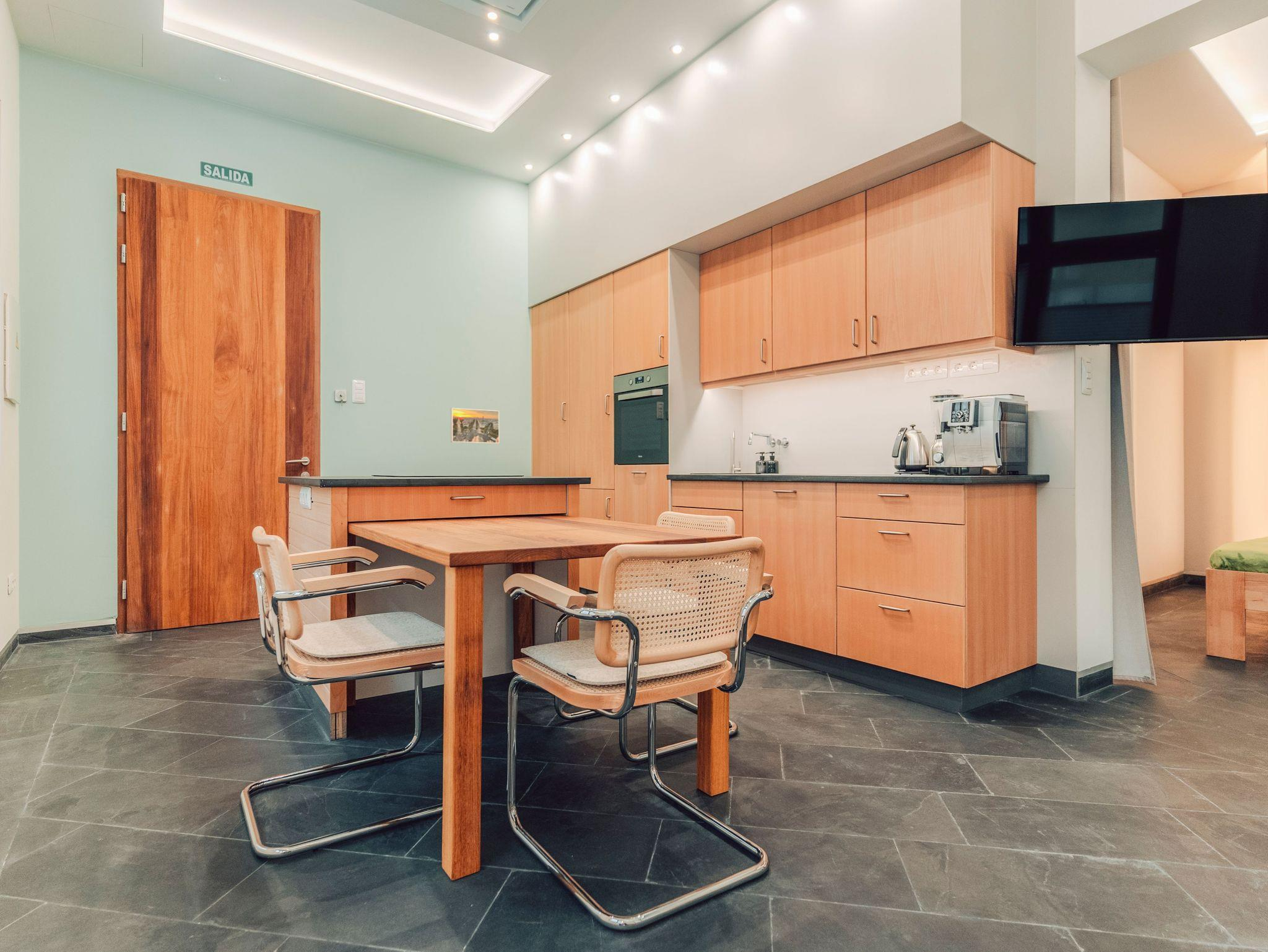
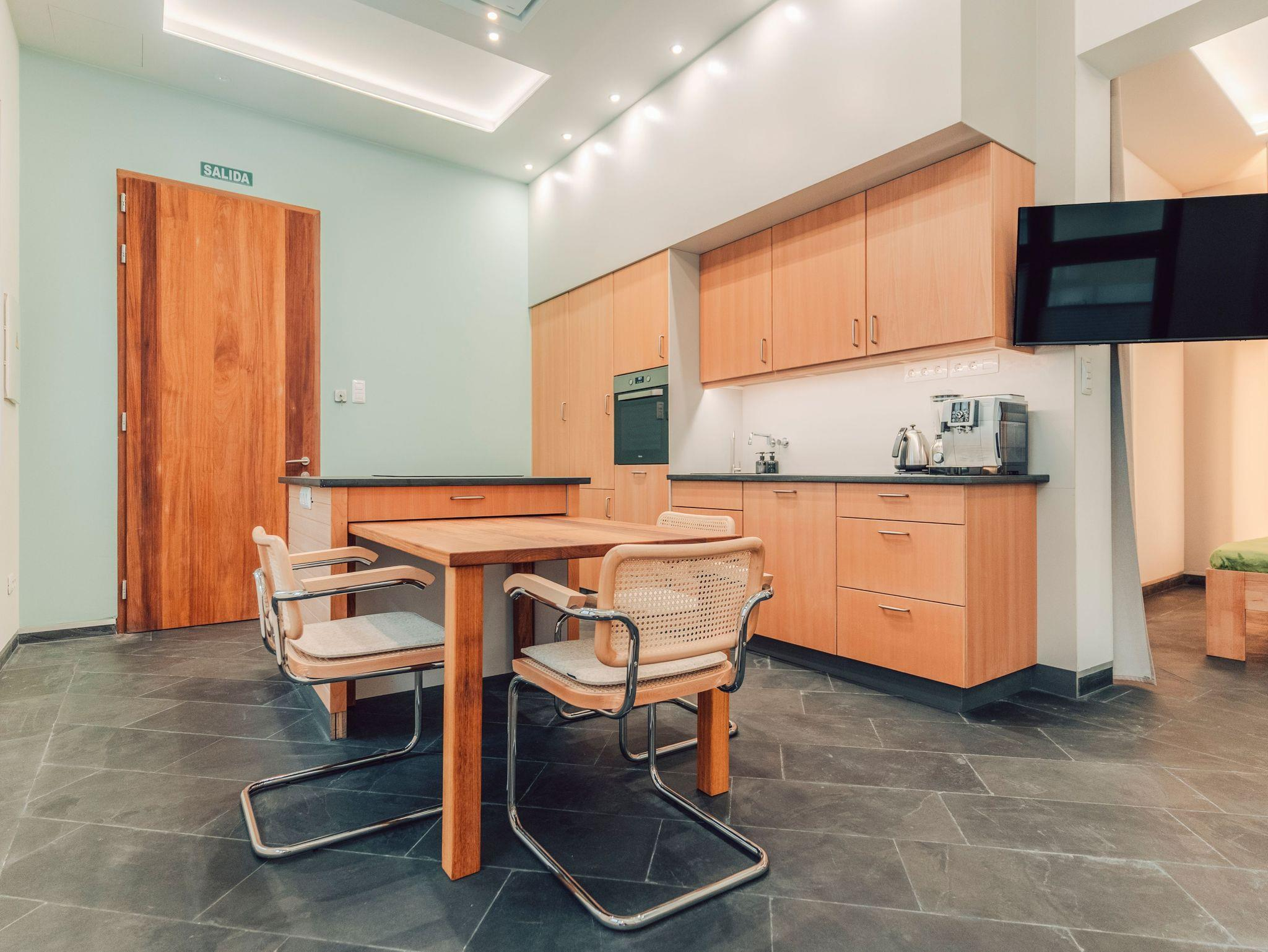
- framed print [450,407,500,444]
